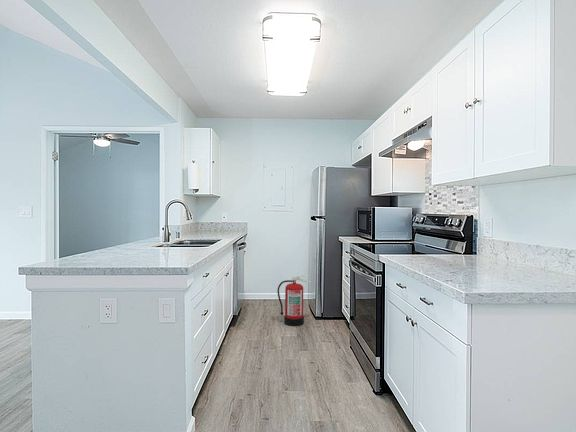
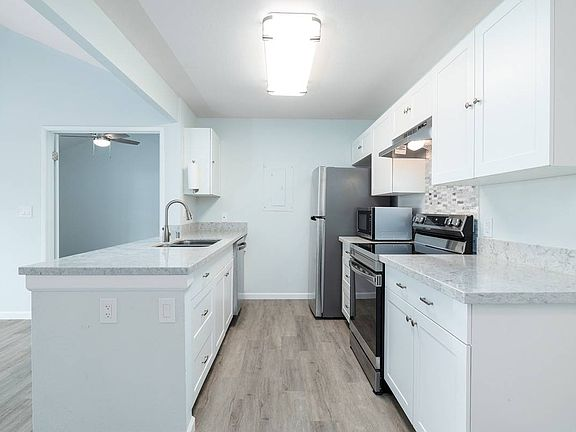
- fire extinguisher [276,274,312,327]
